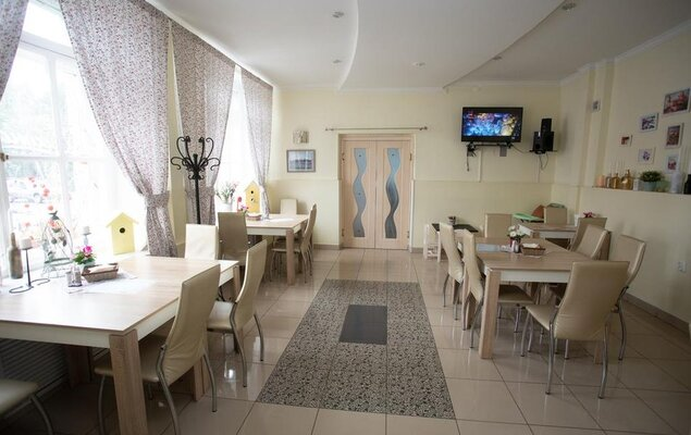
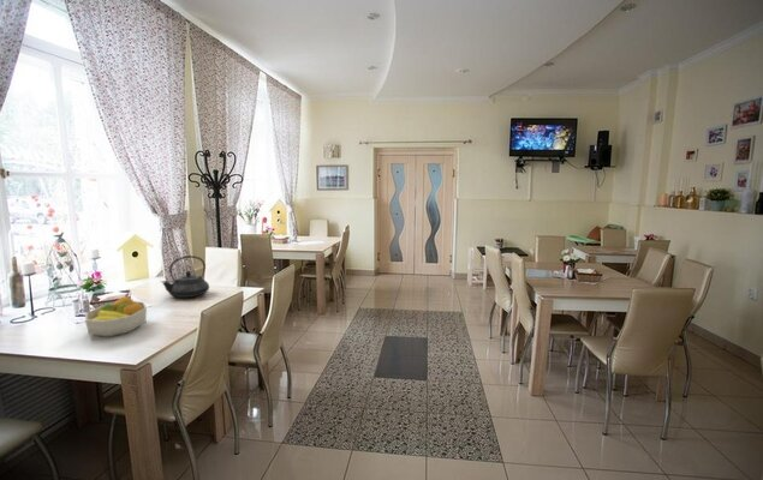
+ fruit bowl [84,295,148,337]
+ teapot [161,254,210,299]
